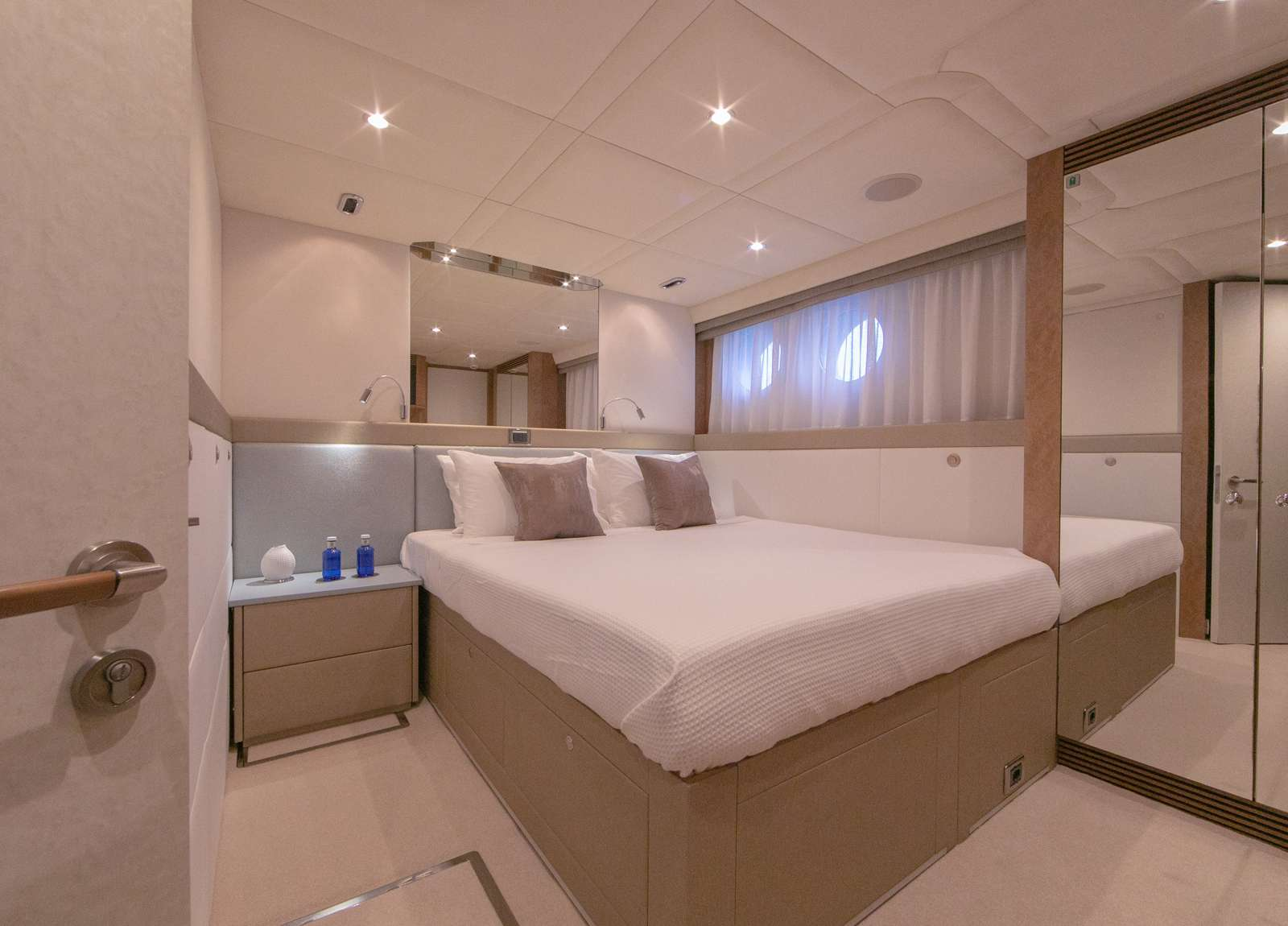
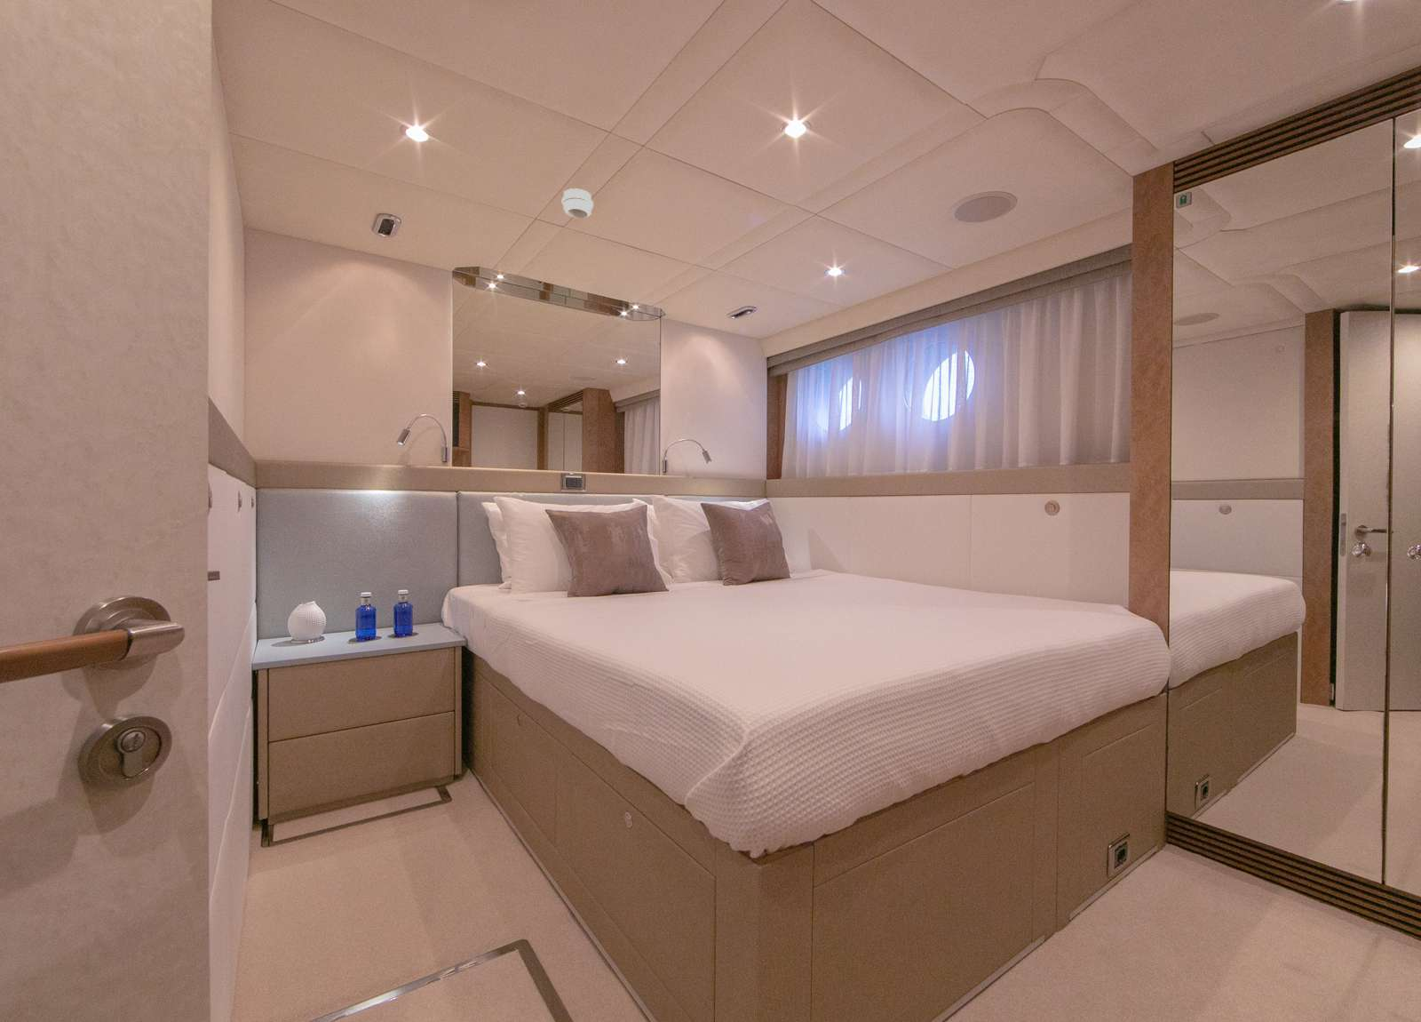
+ smoke detector [562,188,595,220]
